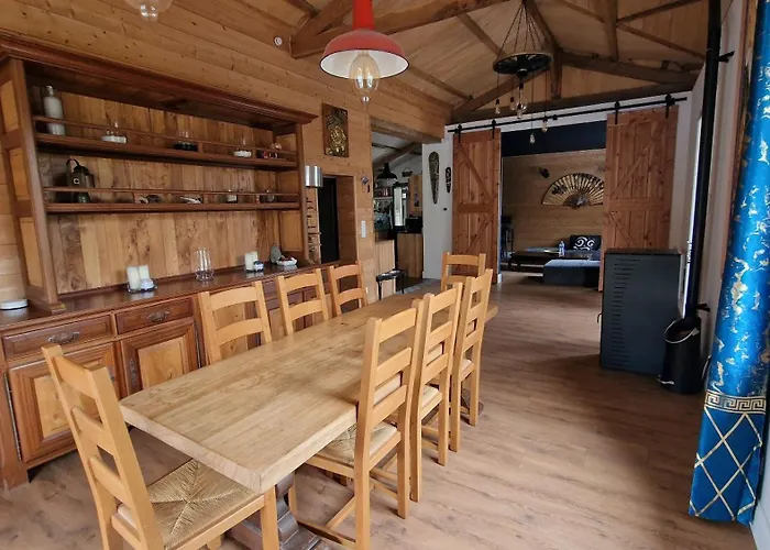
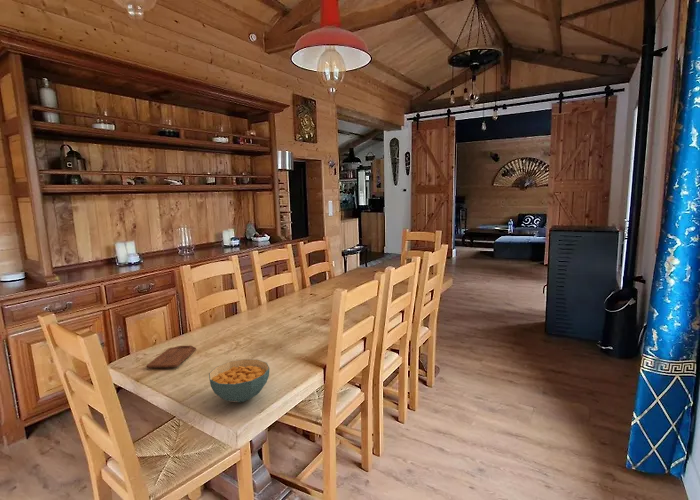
+ cereal bowl [208,358,270,403]
+ cutting board [145,345,197,369]
